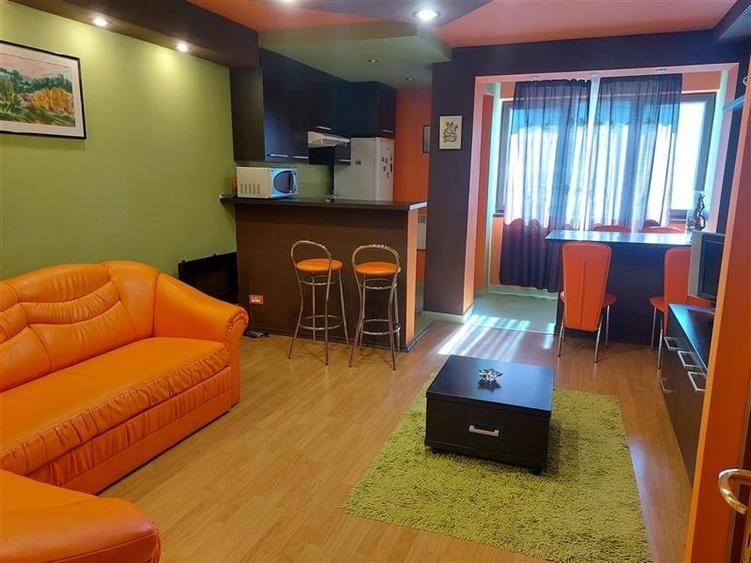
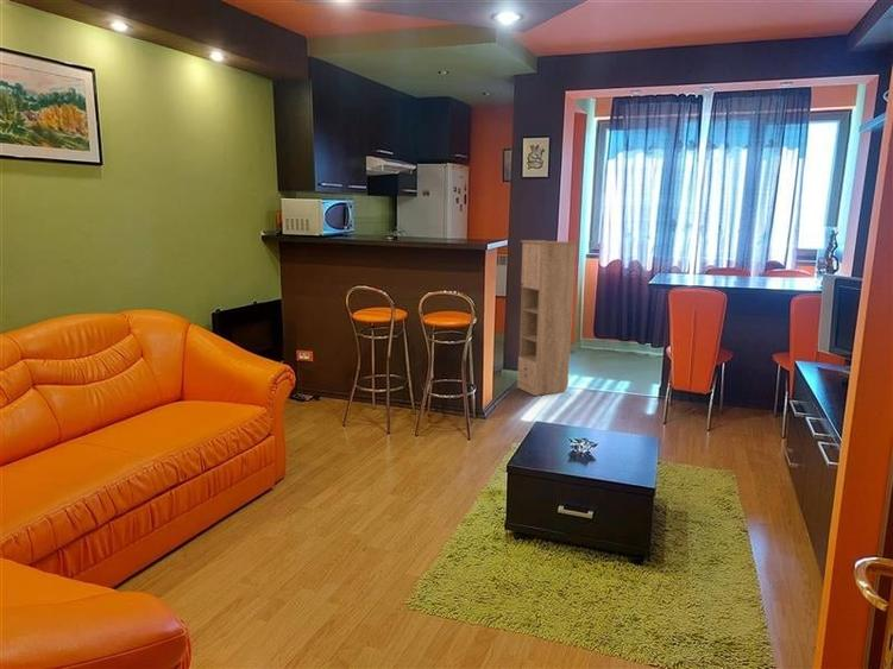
+ storage cabinet [516,239,578,397]
